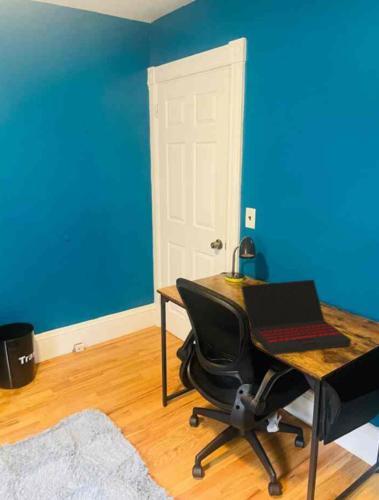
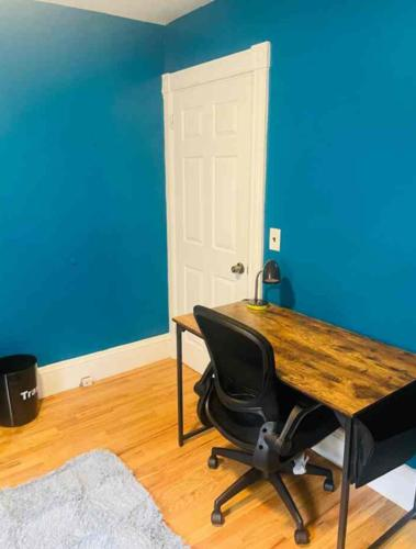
- laptop [240,279,352,356]
